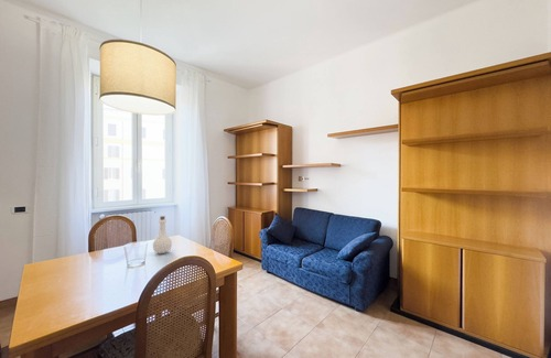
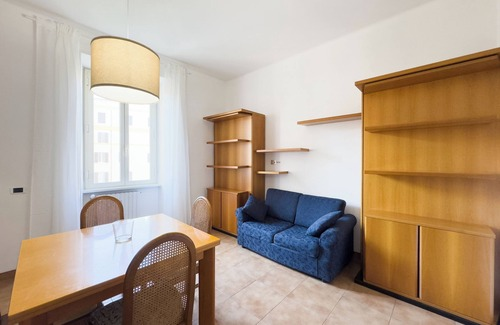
- bottle [152,215,173,254]
